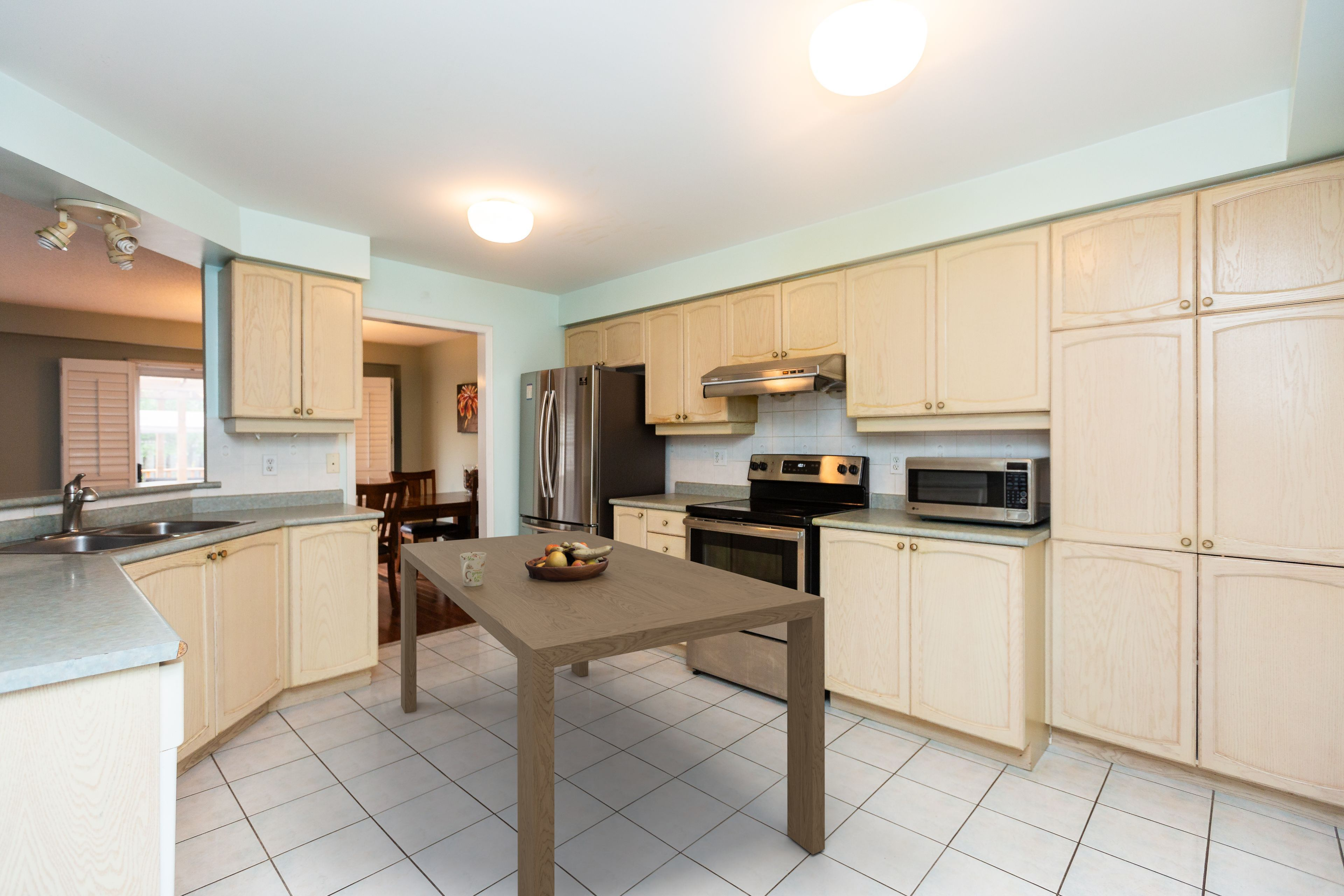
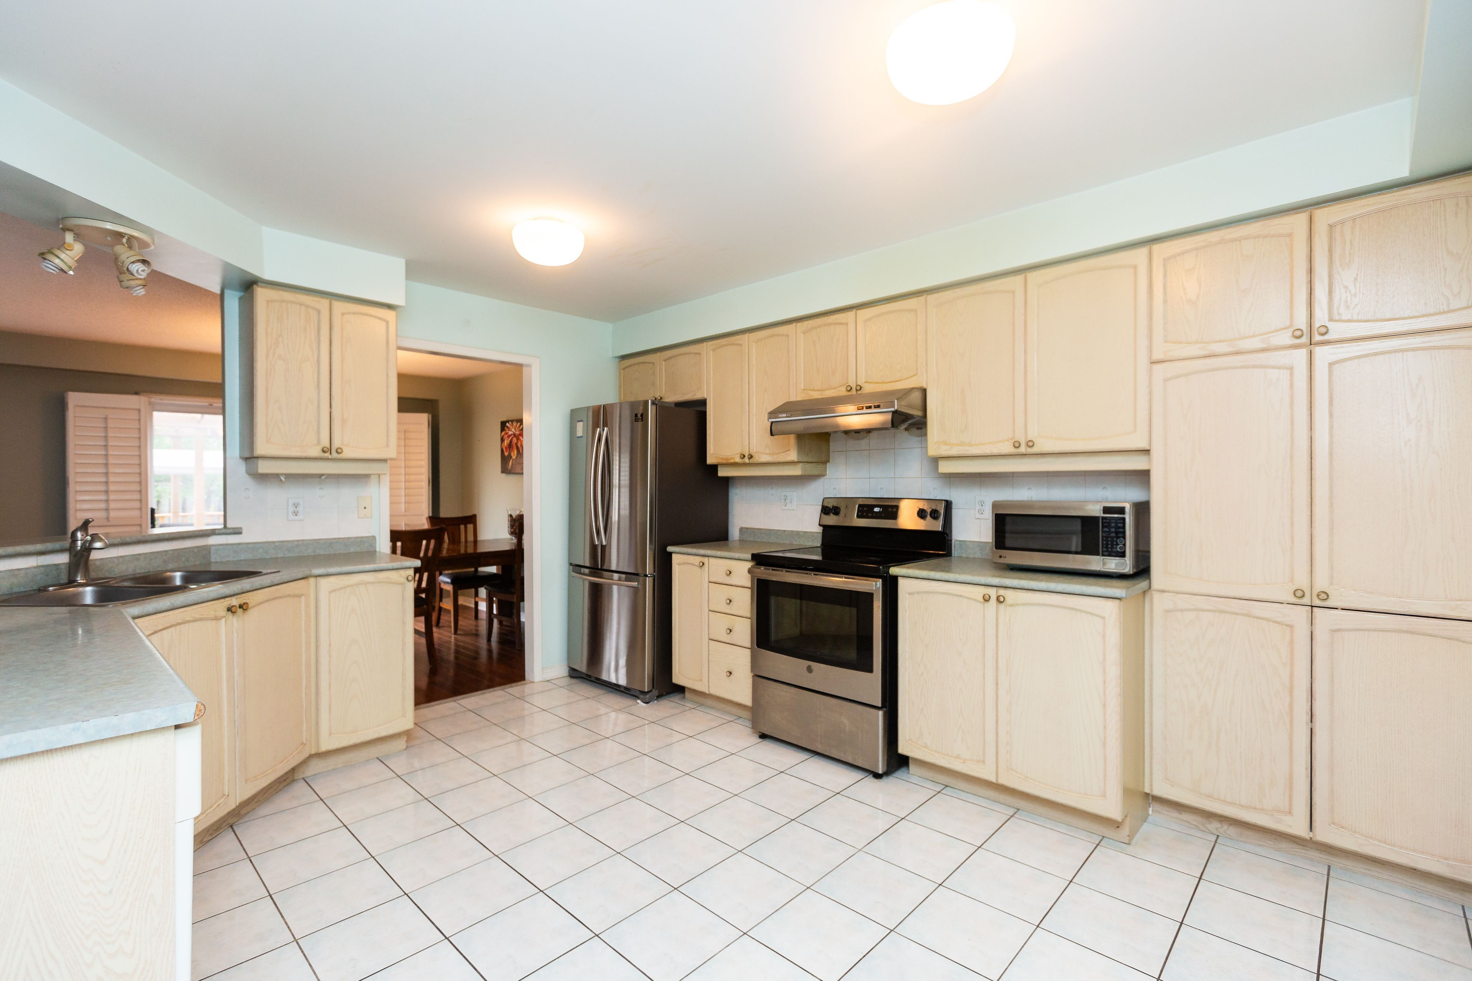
- mug [460,552,486,587]
- dining table [400,530,825,896]
- fruit bowl [525,542,613,582]
